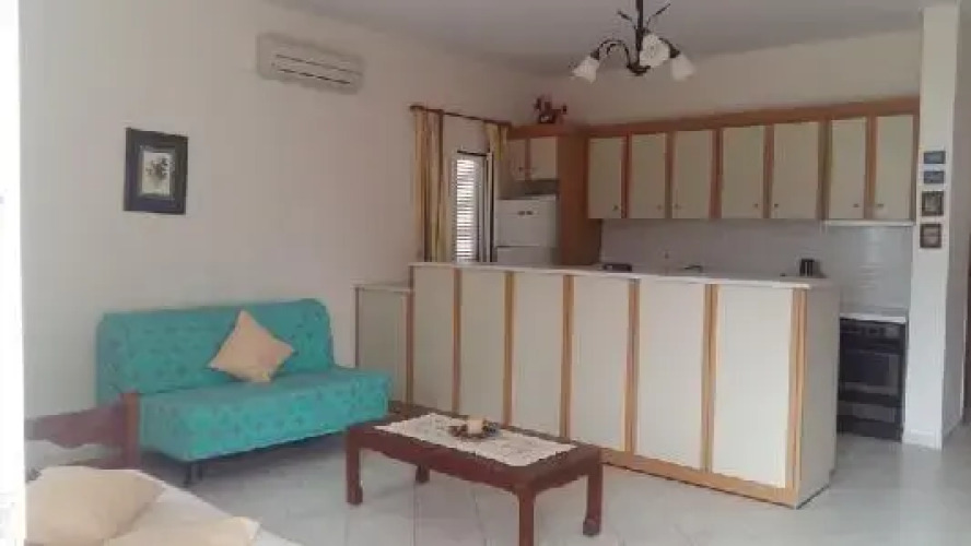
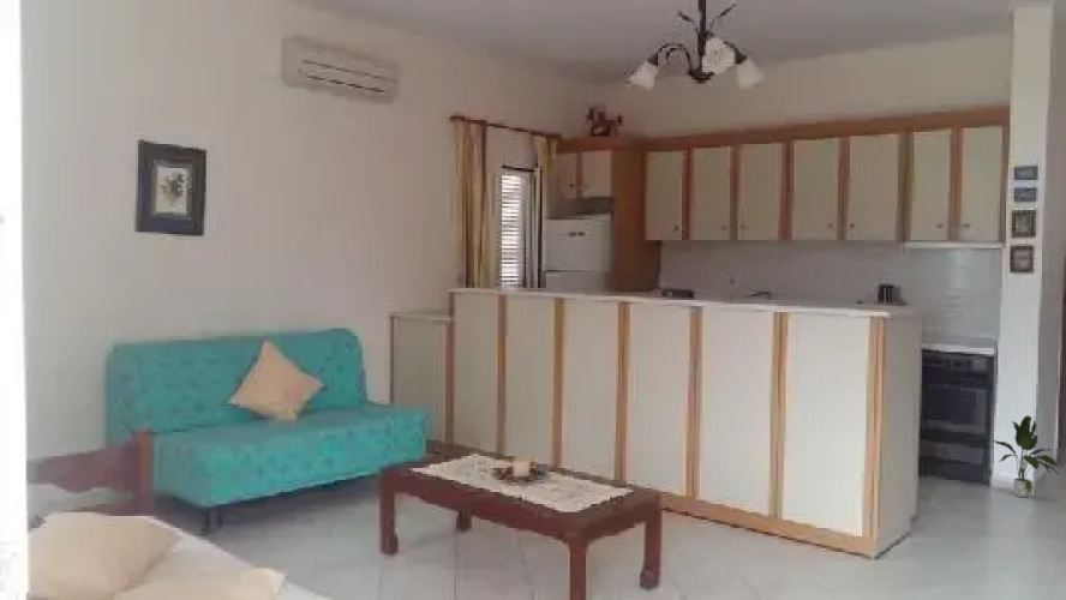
+ potted plant [992,414,1060,498]
